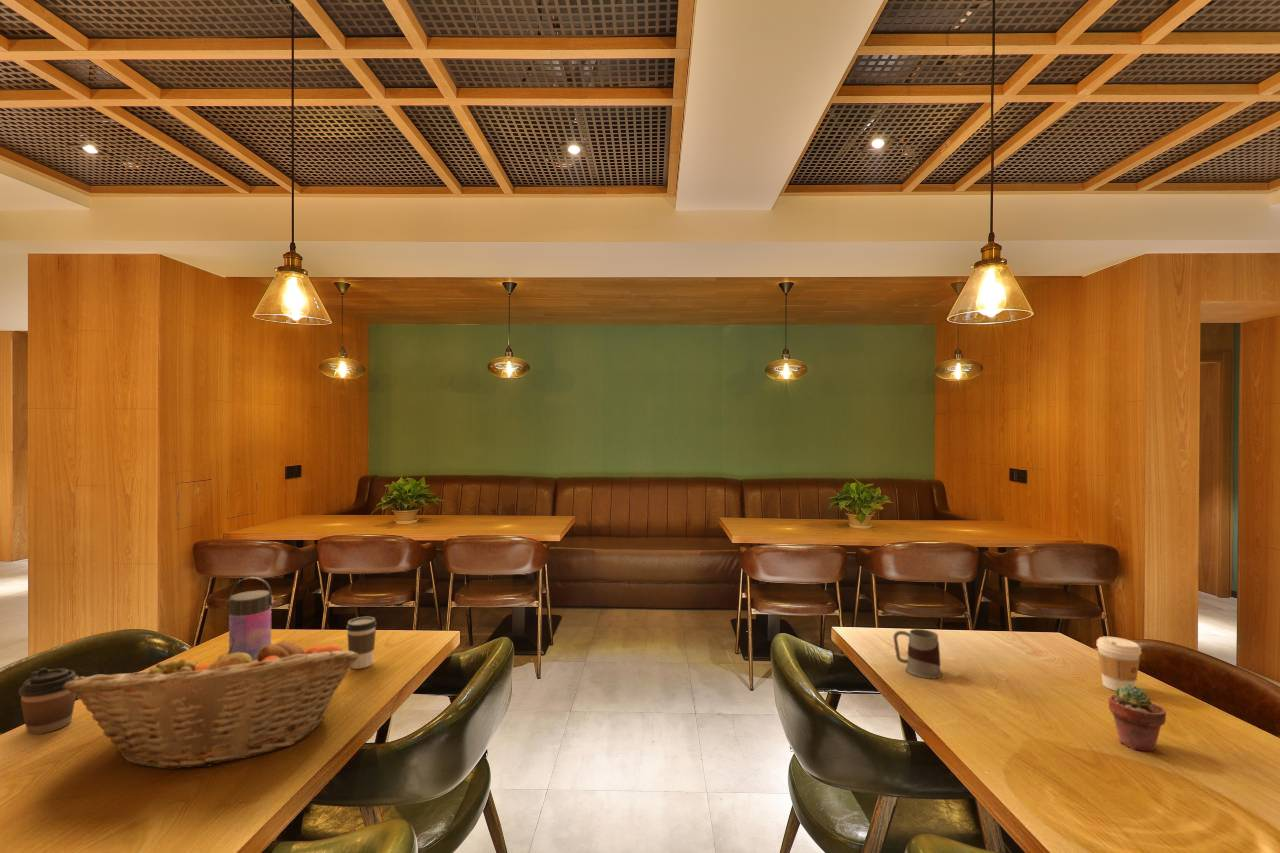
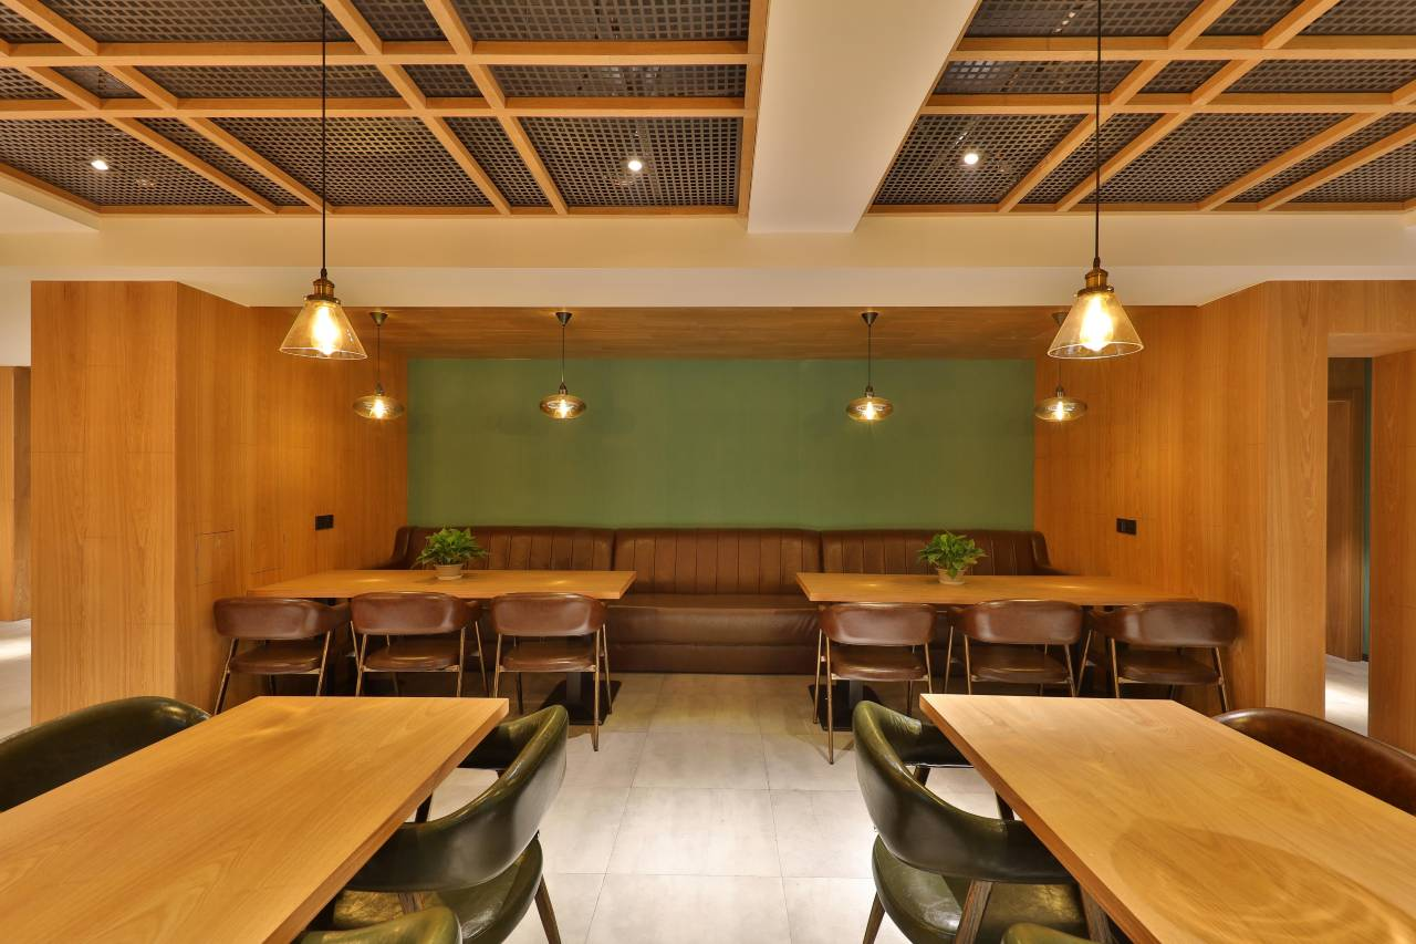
- fruit basket [63,638,359,770]
- coffee cup [345,616,378,670]
- mug [892,628,943,680]
- potted succulent [1108,684,1167,753]
- coffee cup [1095,636,1142,692]
- coffee cup [18,667,80,735]
- water bottle [226,576,274,661]
